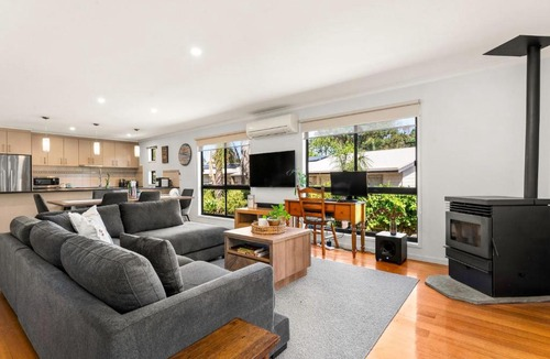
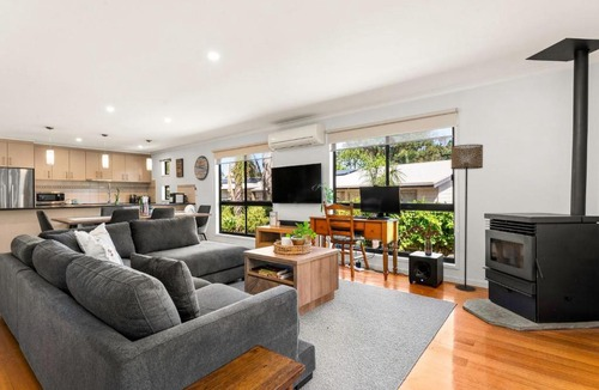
+ floor lamp [449,144,484,292]
